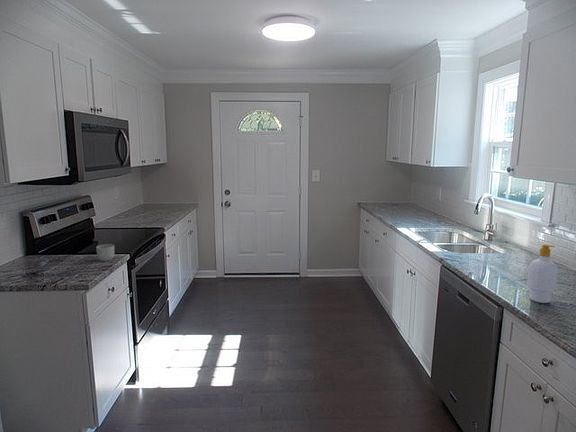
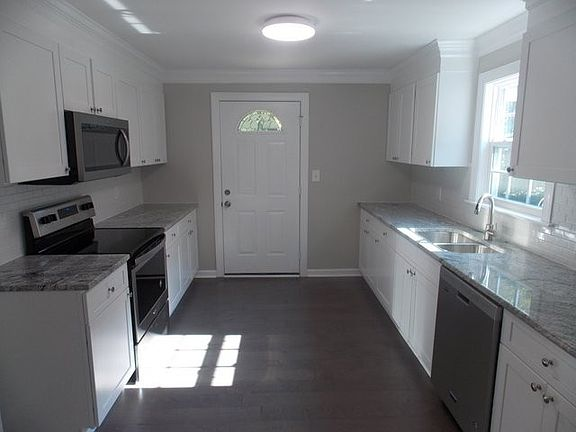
- mug [95,243,115,262]
- soap bottle [526,244,559,304]
